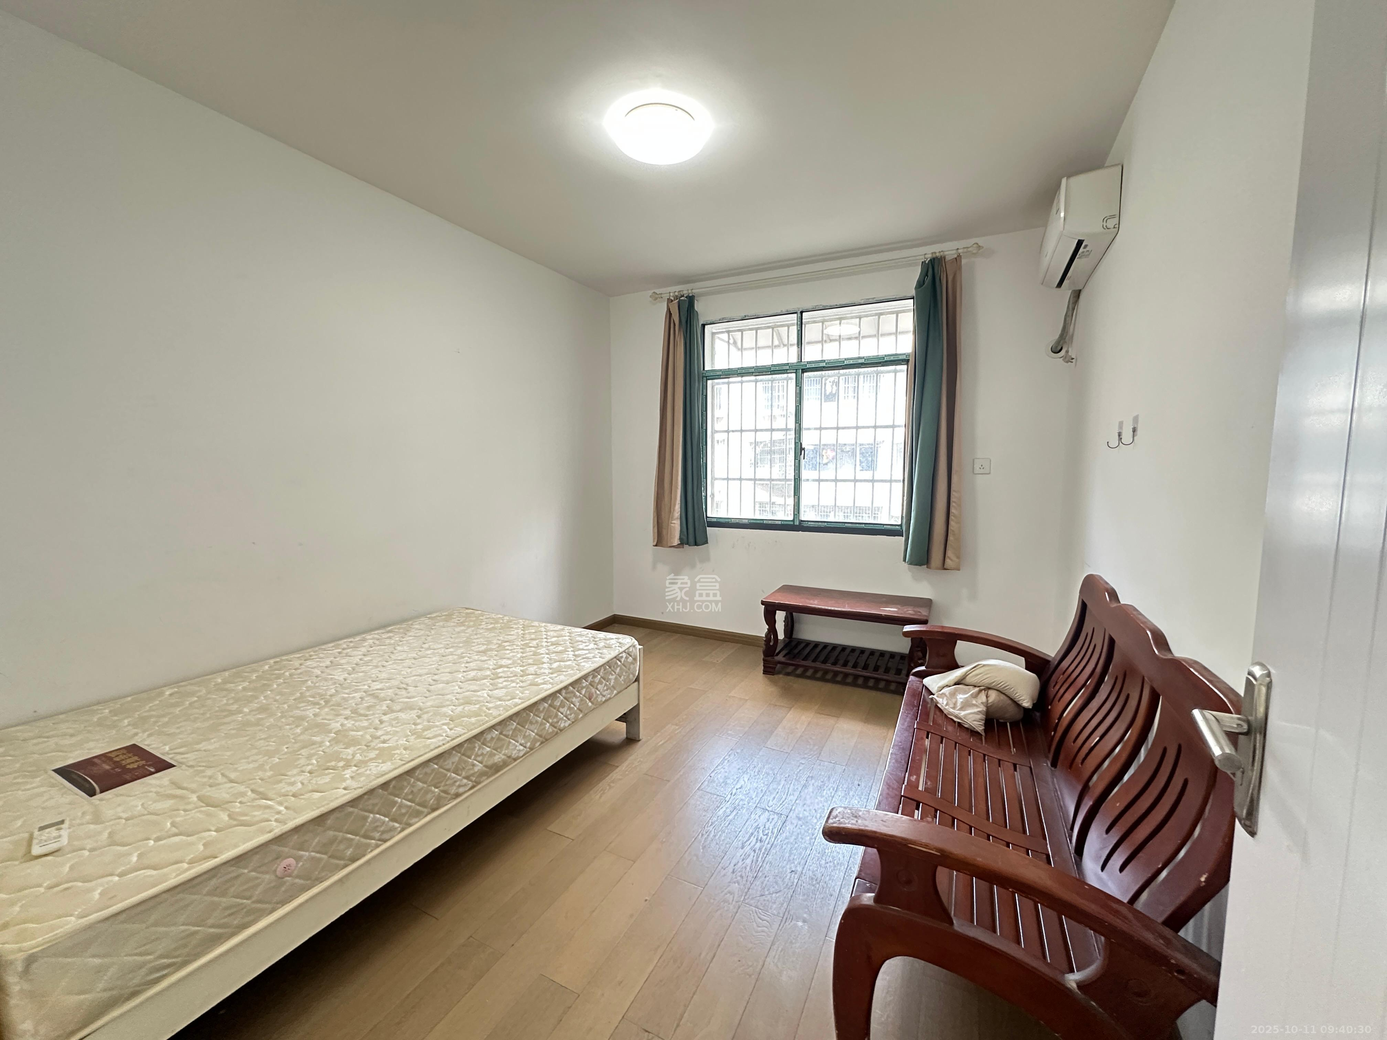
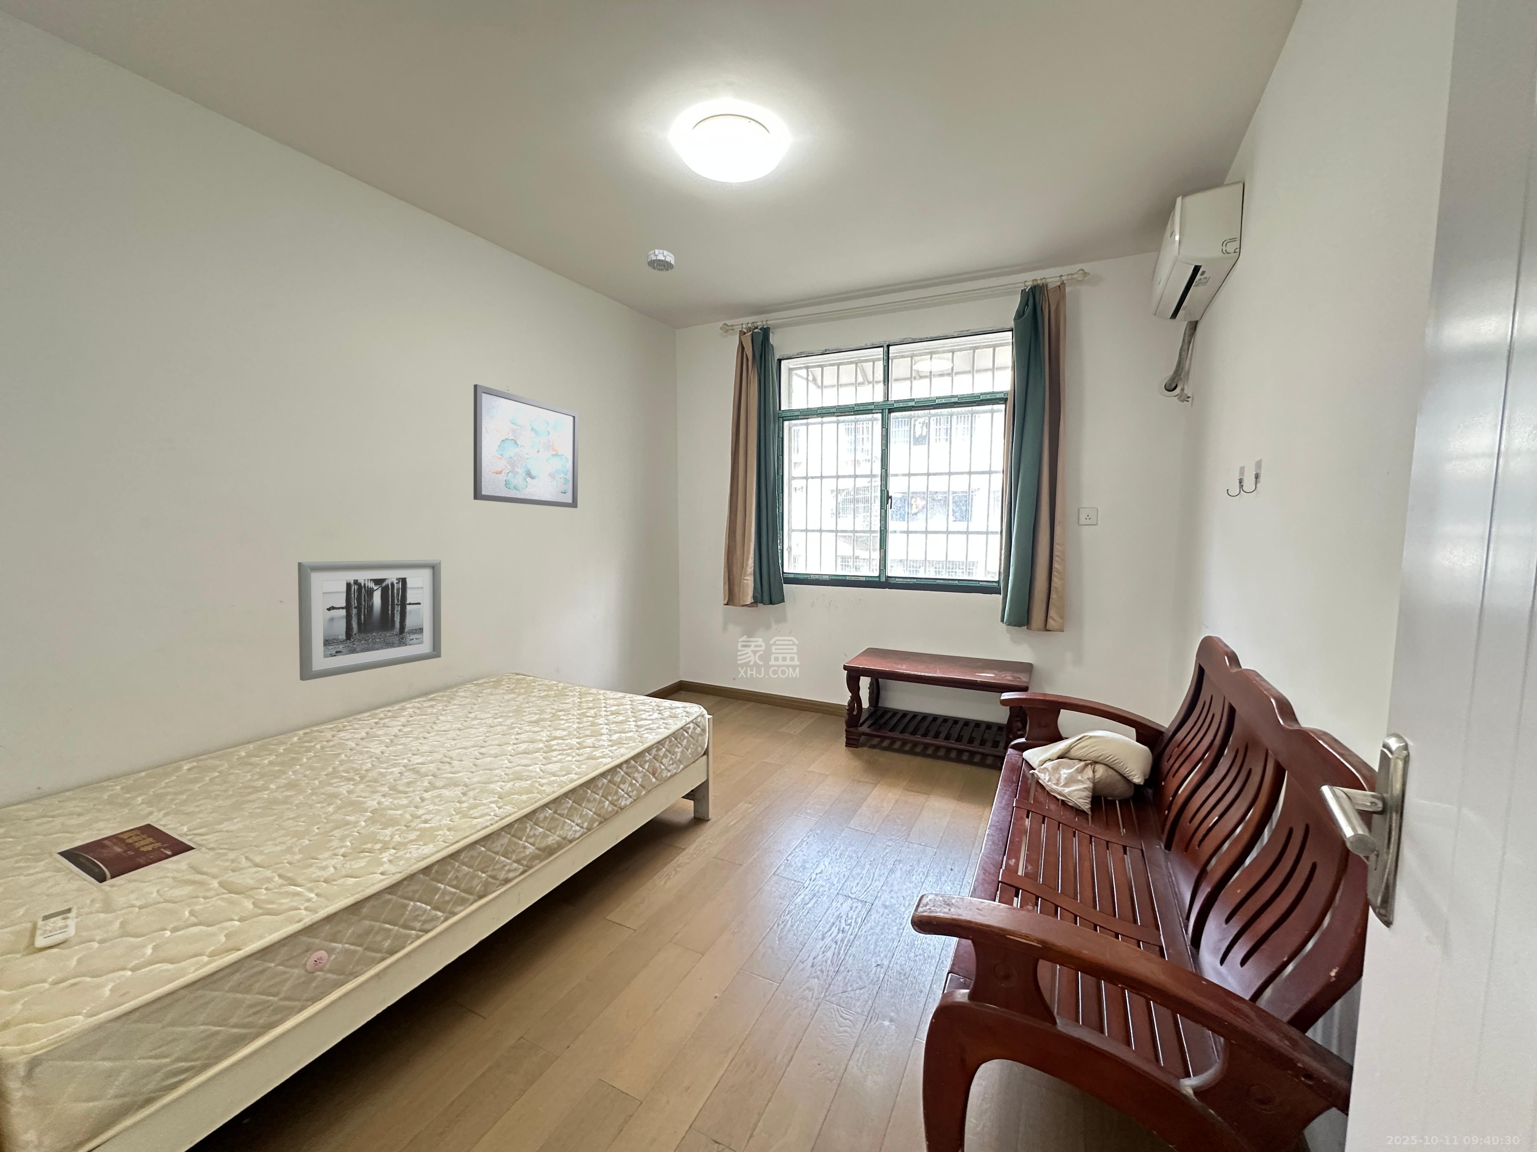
+ wall art [473,384,578,508]
+ wall art [298,559,442,681]
+ smoke detector [646,249,675,272]
